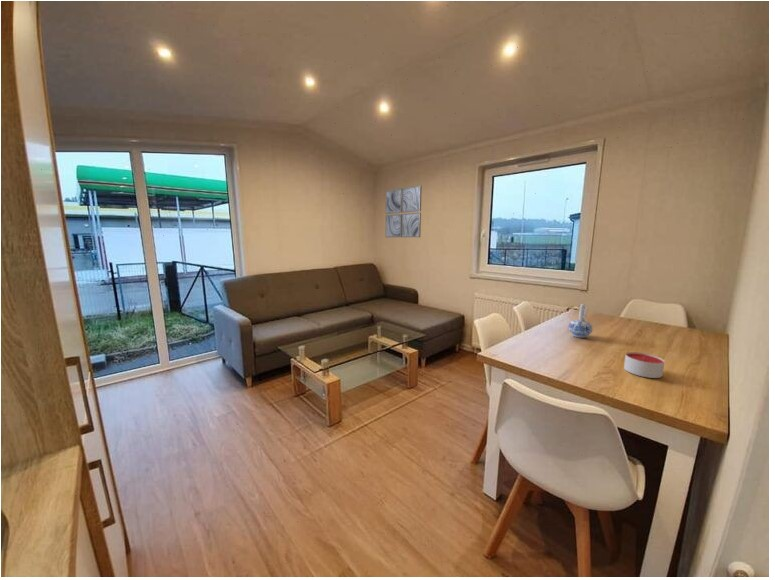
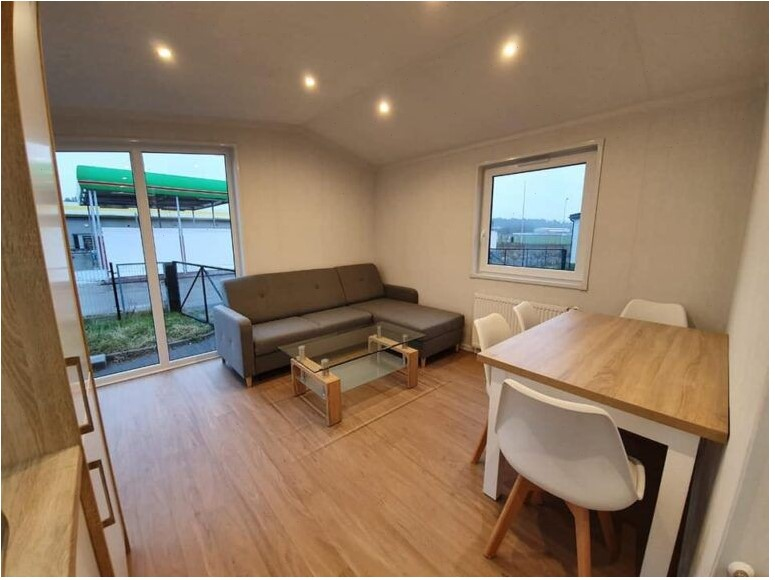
- candle [623,351,666,379]
- ceramic pitcher [568,303,594,339]
- wall art [384,185,423,239]
